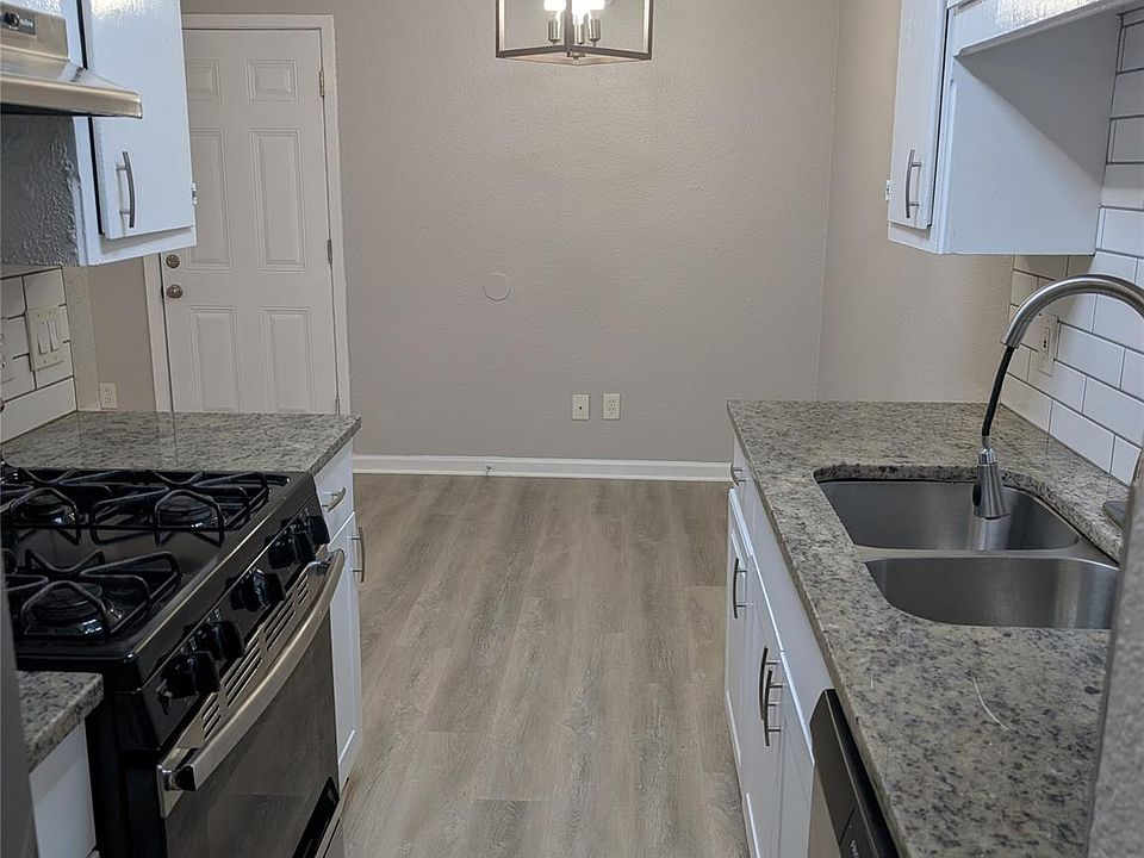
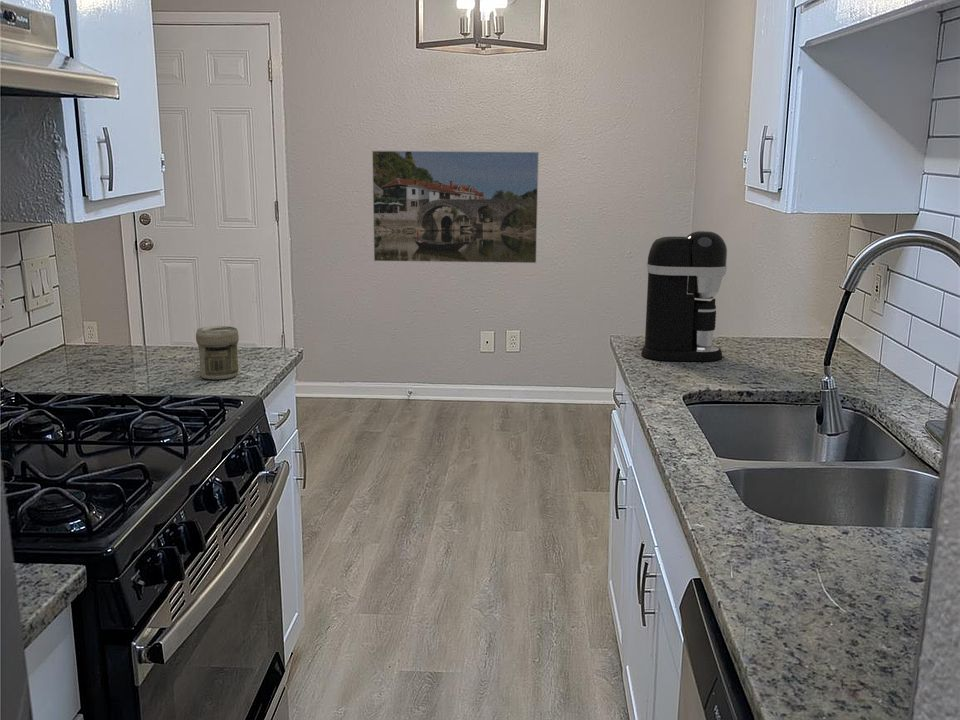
+ jar [195,325,240,380]
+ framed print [371,150,540,264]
+ coffee maker [640,230,728,362]
